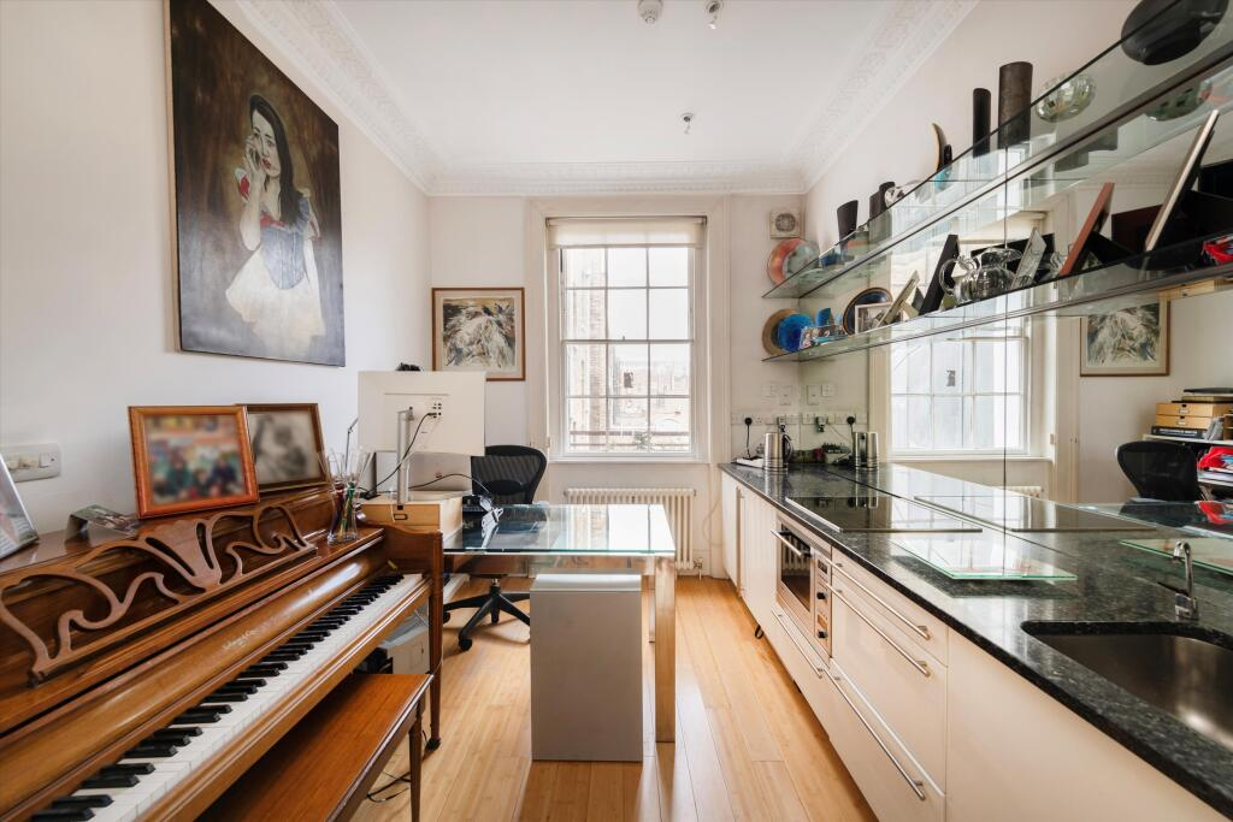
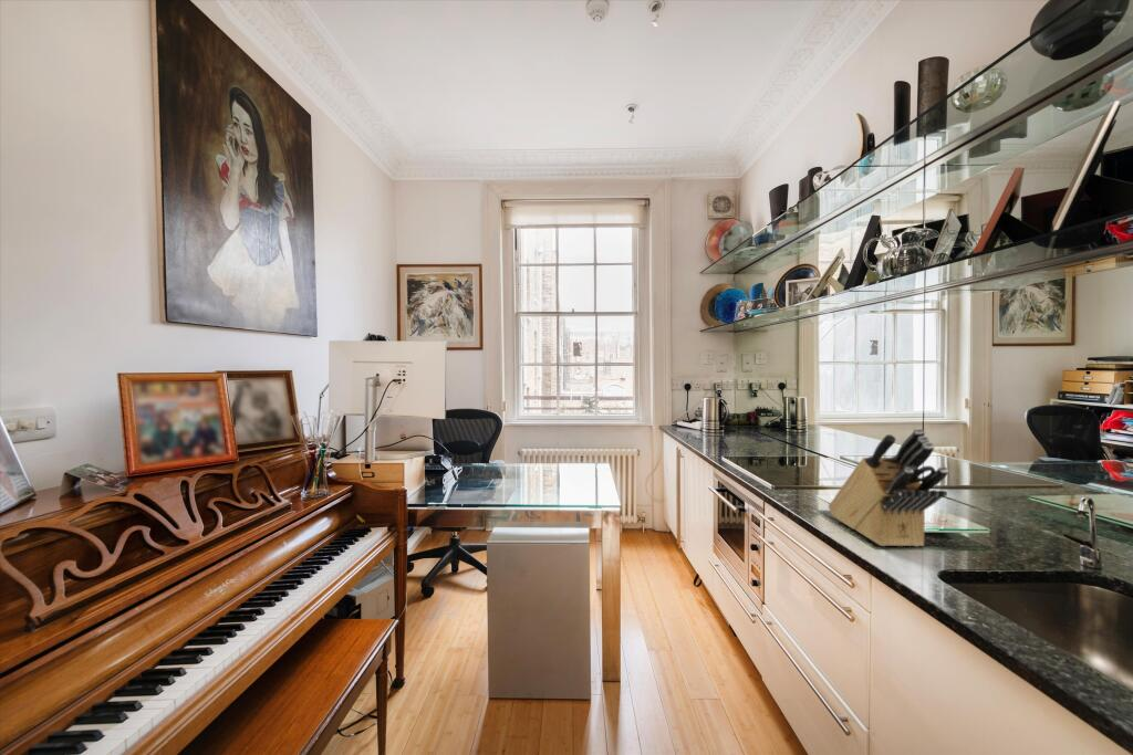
+ knife block [828,427,949,547]
